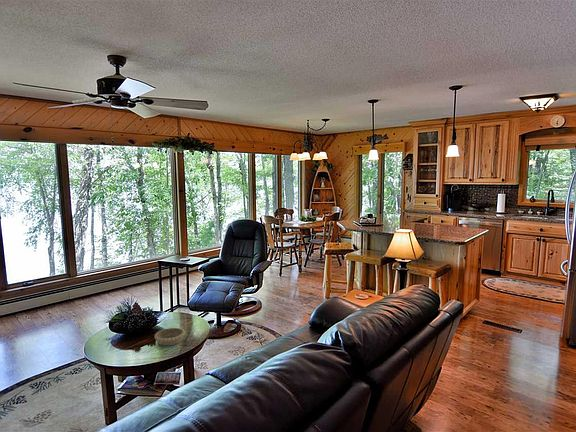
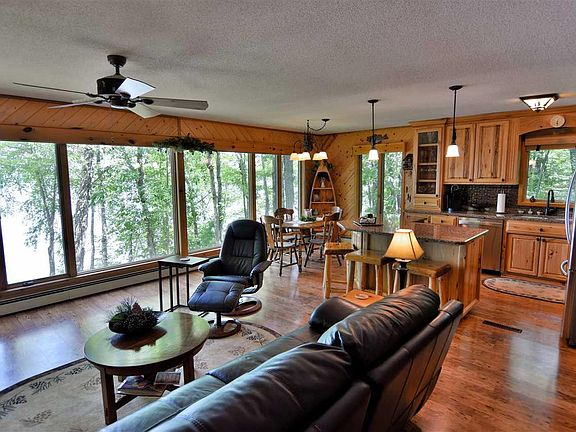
- decorative bowl [154,327,187,346]
